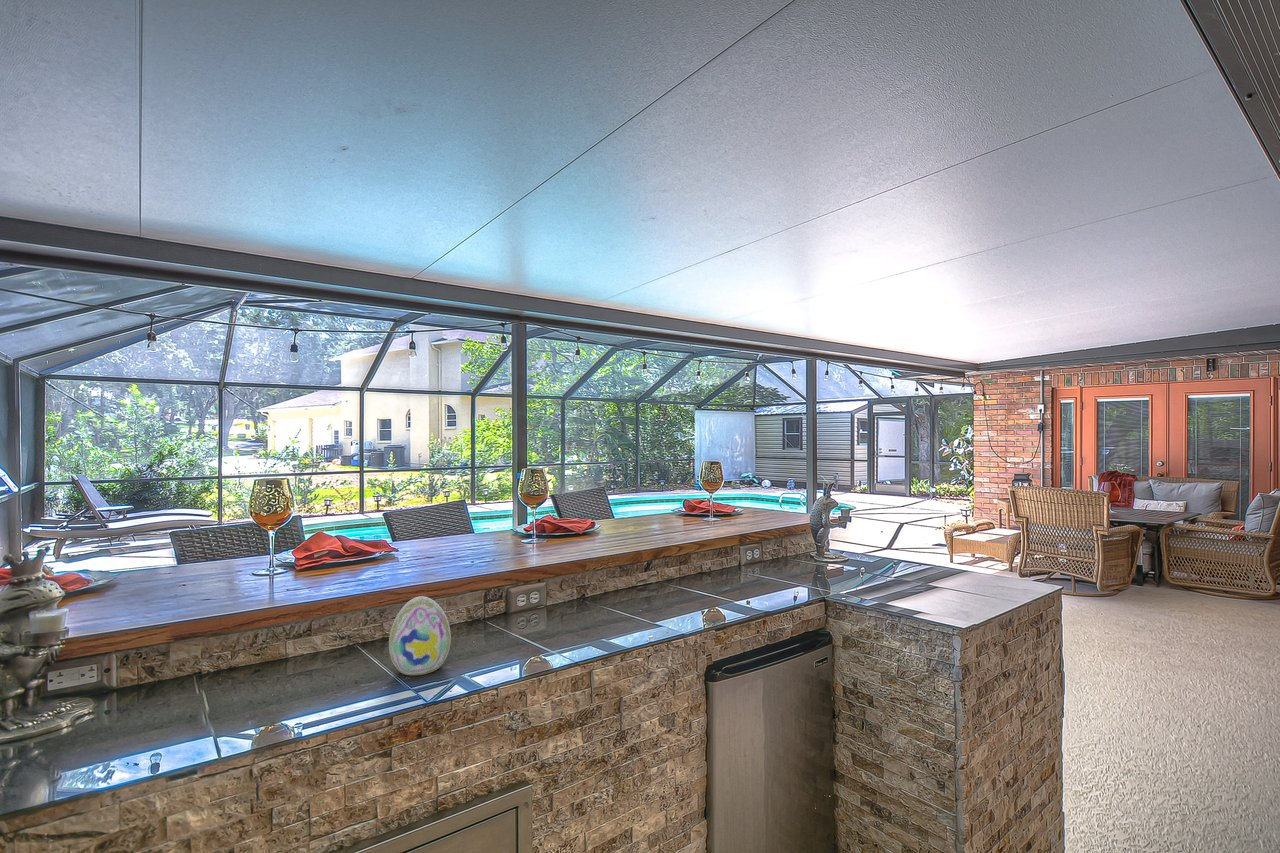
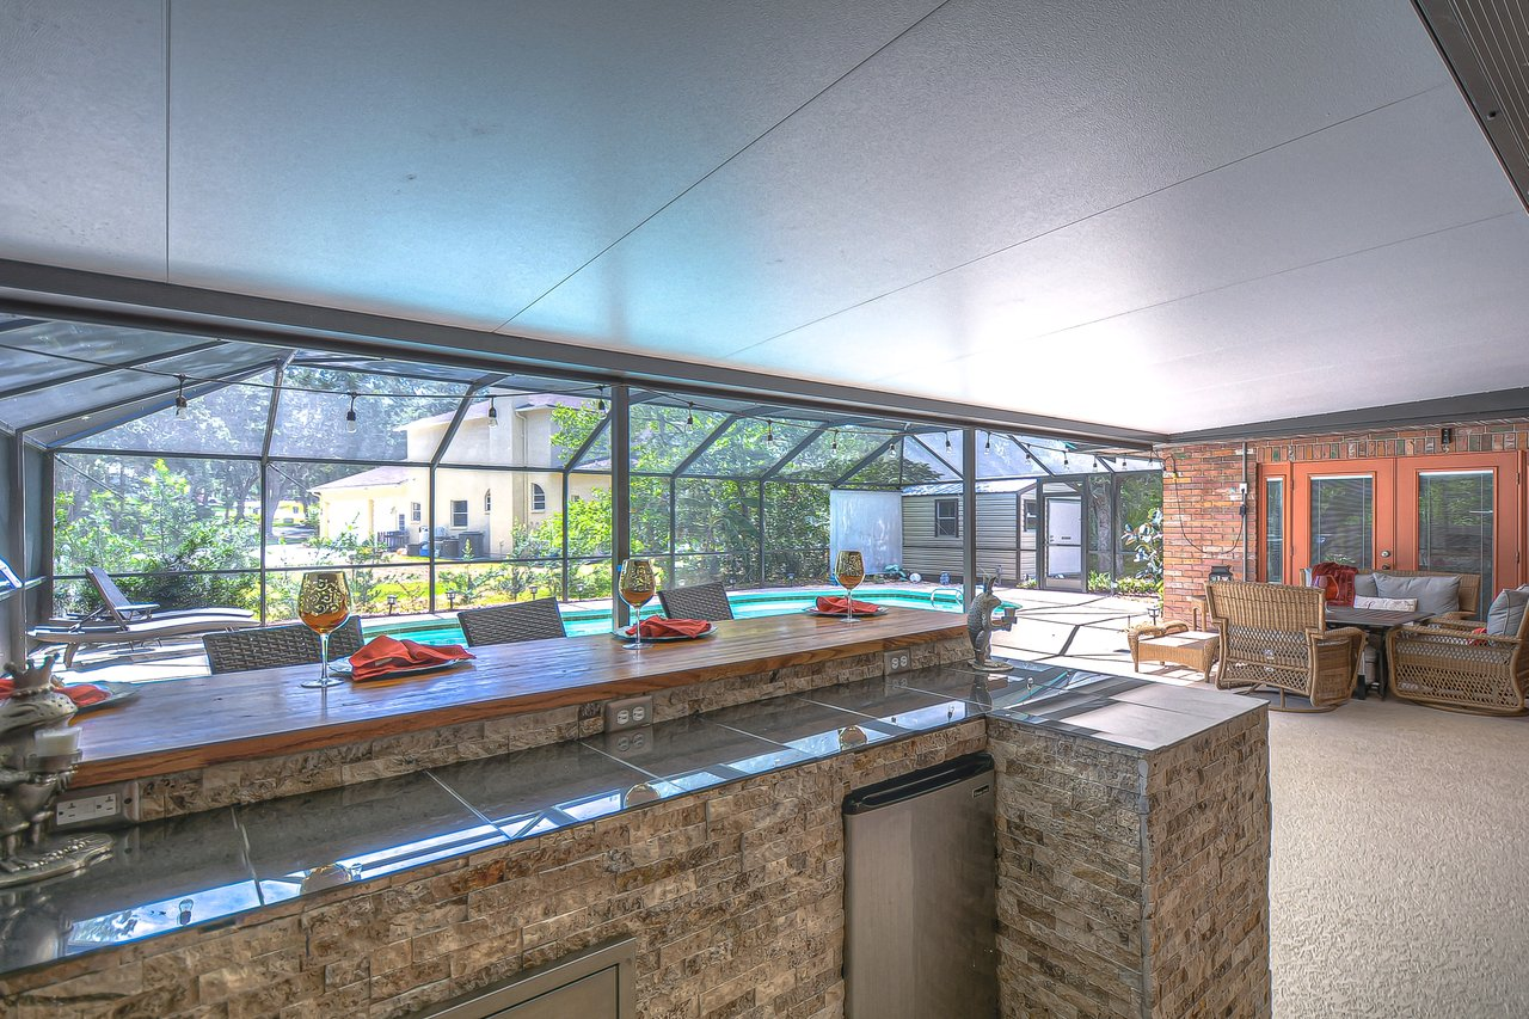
- decorative egg [388,595,452,676]
